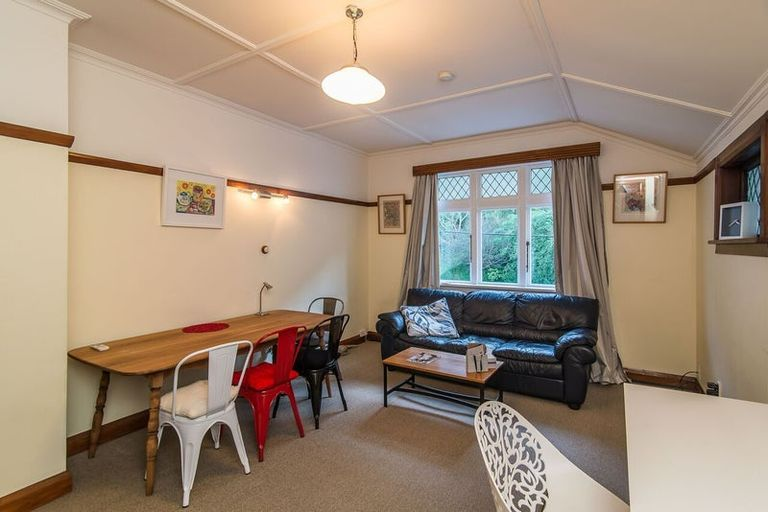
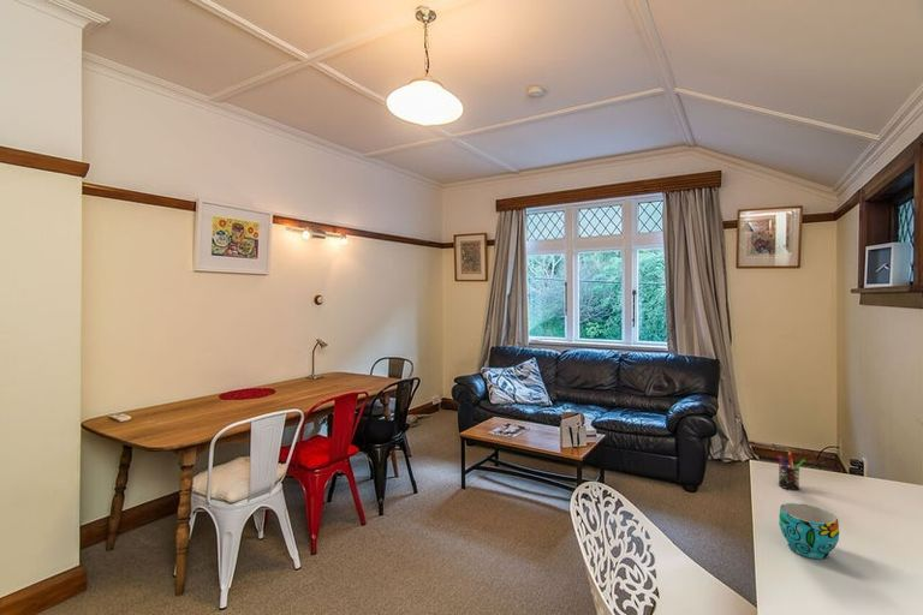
+ pen holder [776,450,806,491]
+ cup [778,502,840,560]
